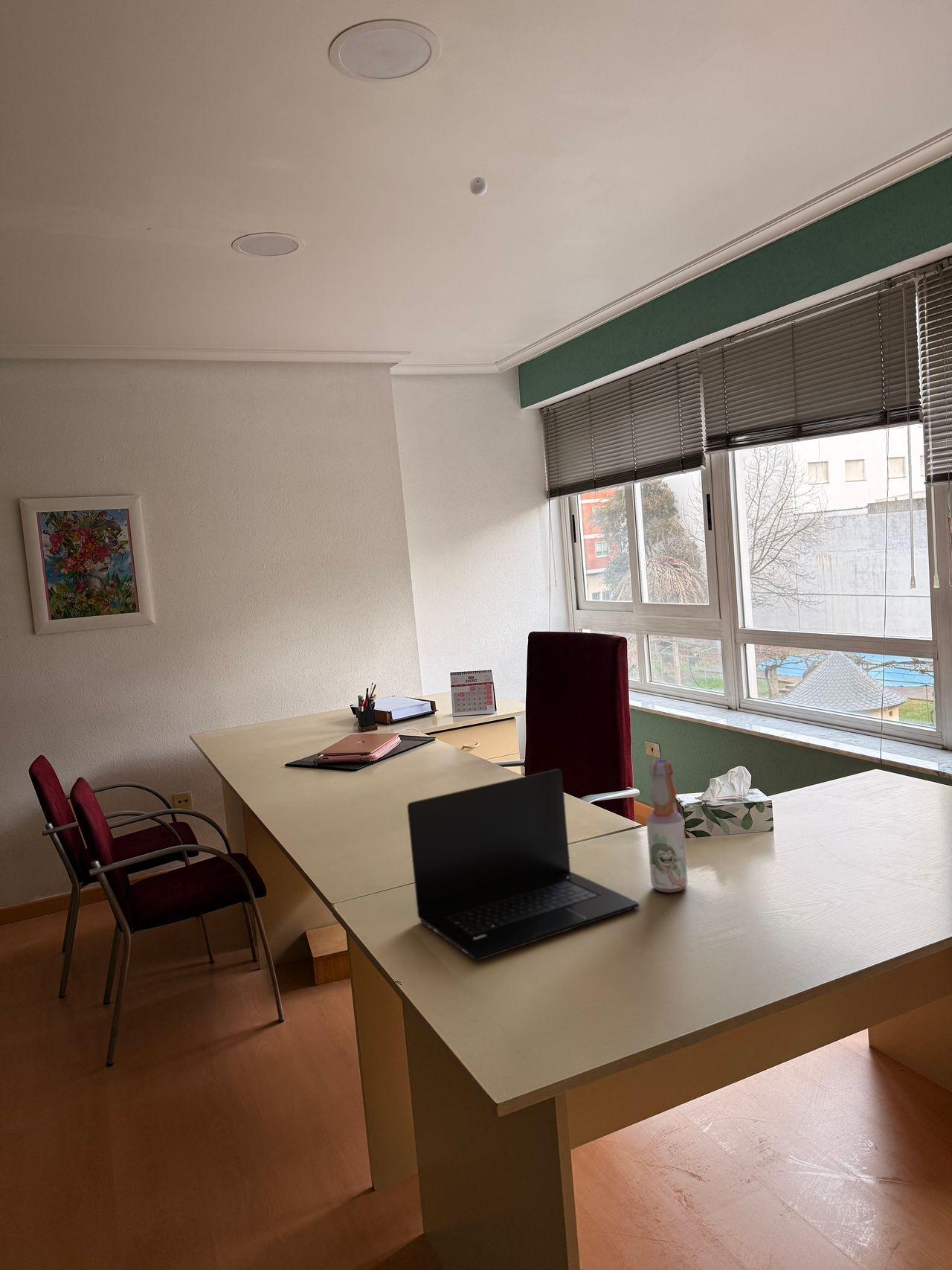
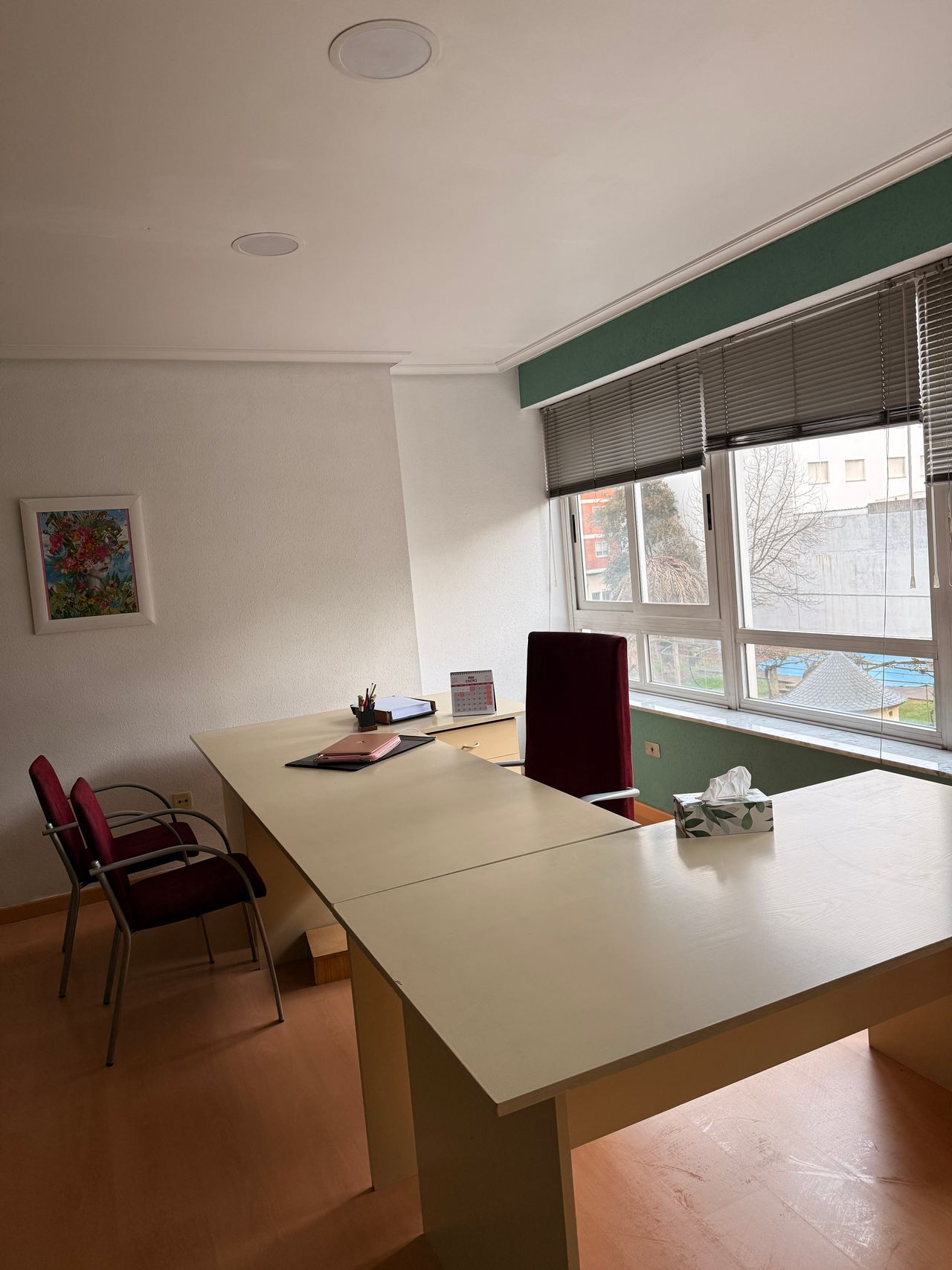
- laptop [407,769,640,960]
- bottle [646,759,689,893]
- eyeball [469,175,488,196]
